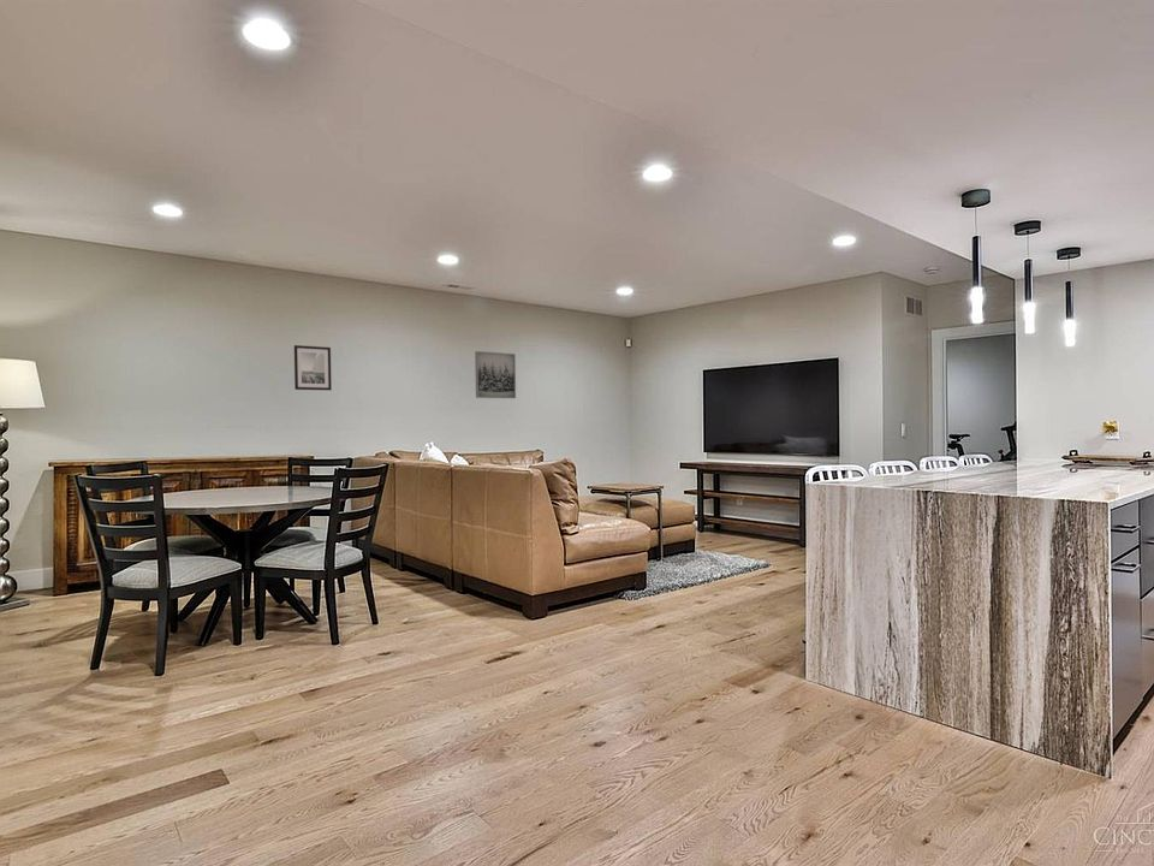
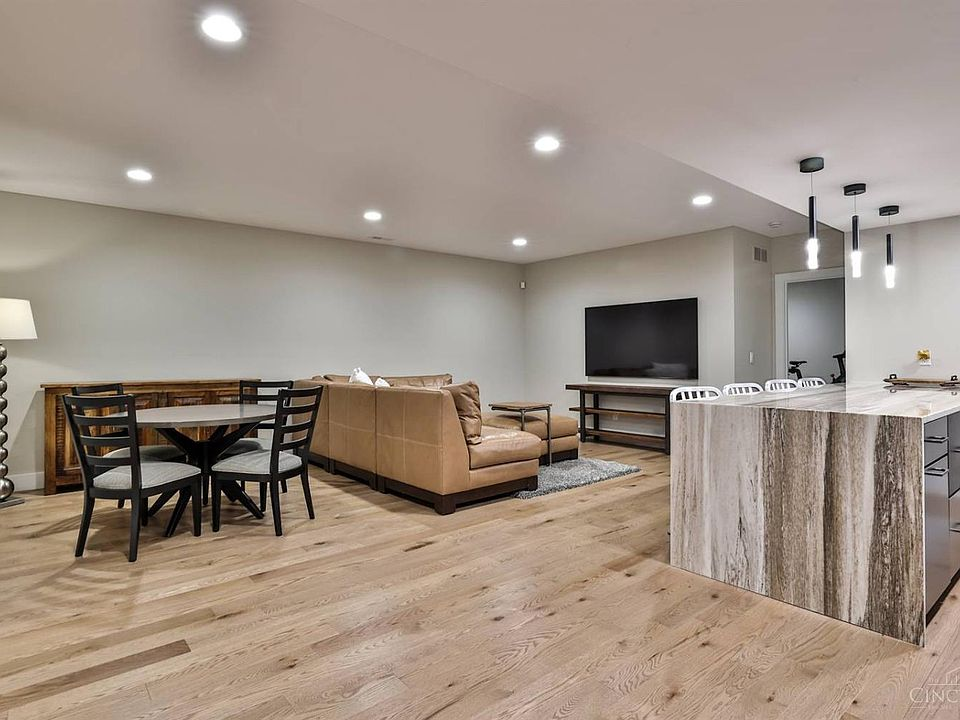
- wall art [474,350,517,399]
- wall art [293,344,333,391]
